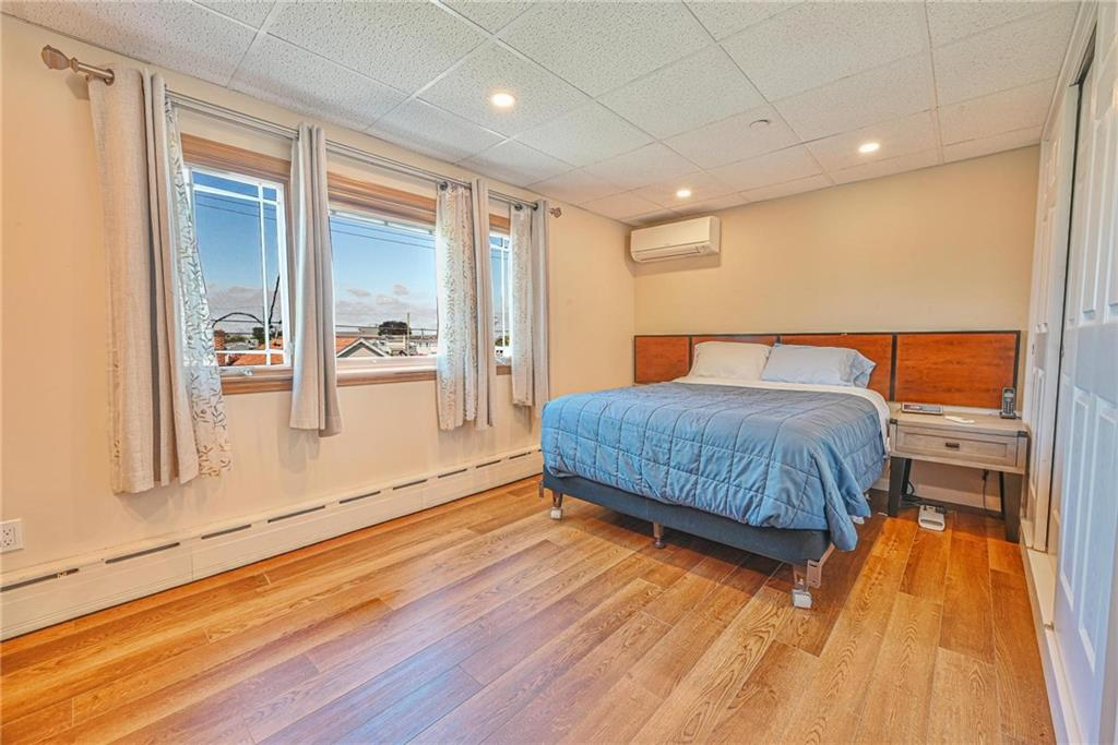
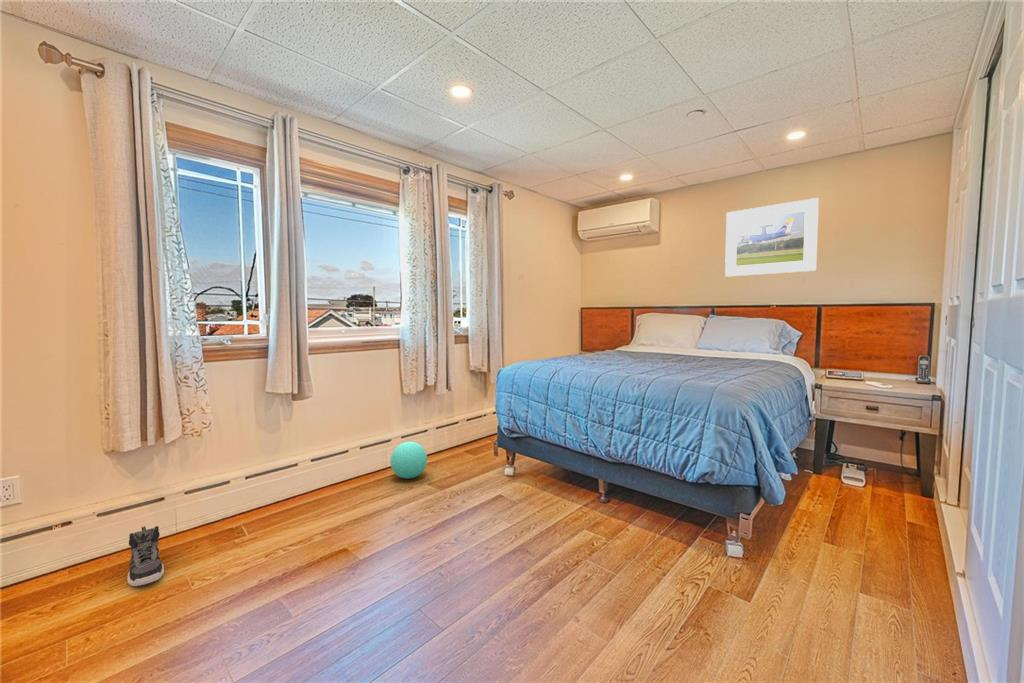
+ sneaker [126,525,165,587]
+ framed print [724,197,820,278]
+ ball [390,441,428,480]
